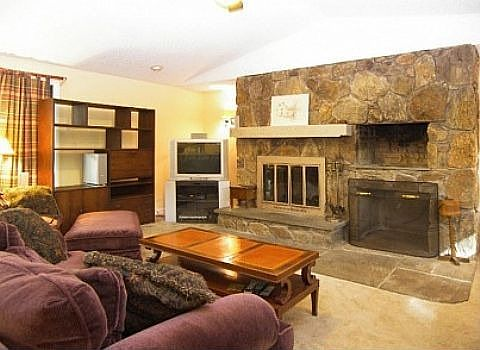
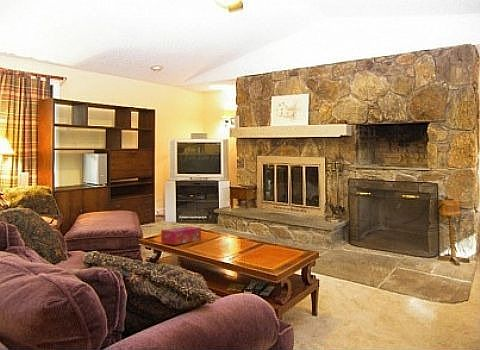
+ tissue box [160,225,202,246]
